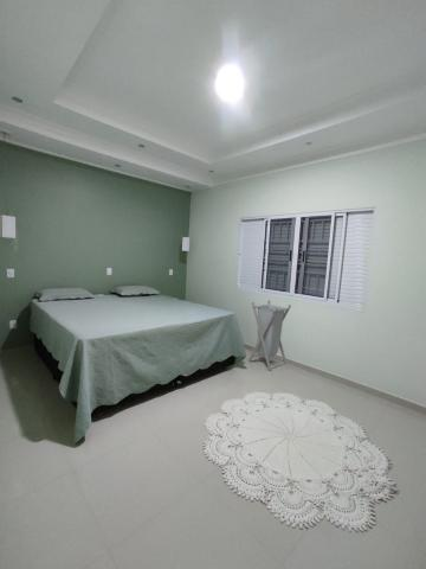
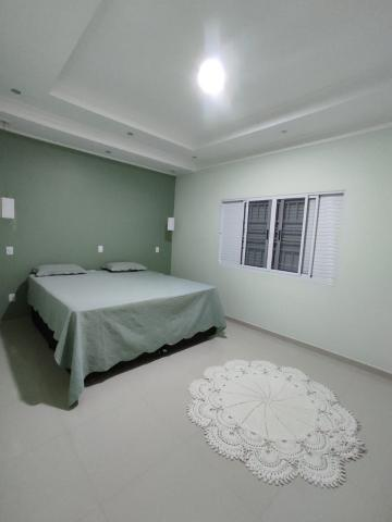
- laundry hamper [247,299,292,371]
